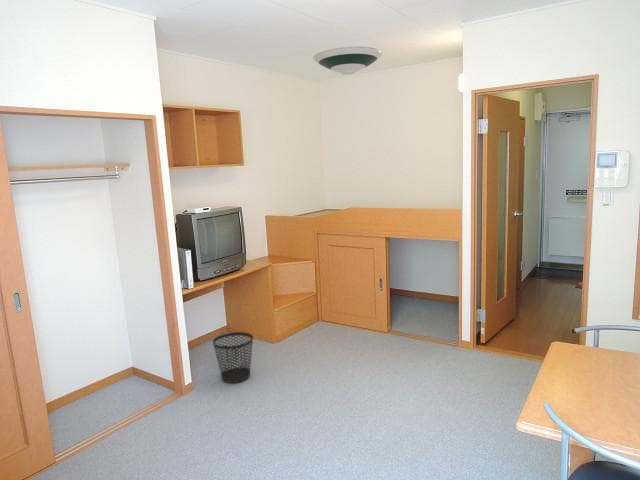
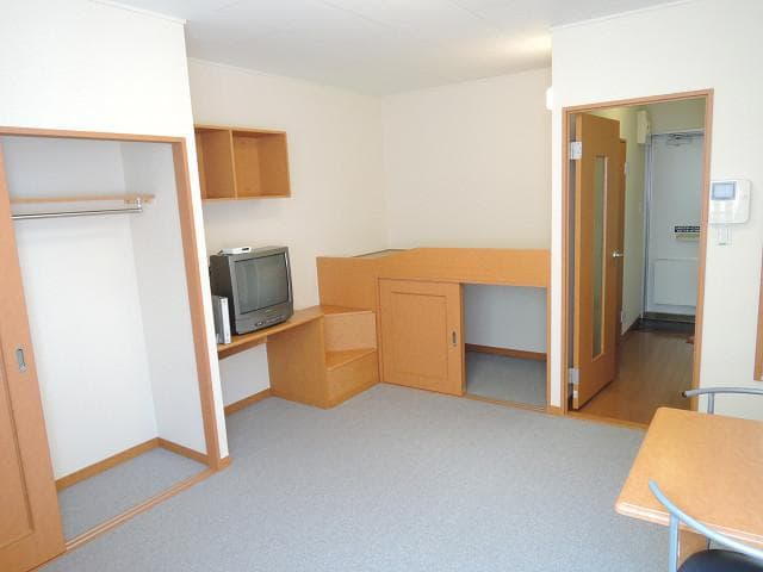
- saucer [312,46,383,76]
- wastebasket [212,331,254,384]
